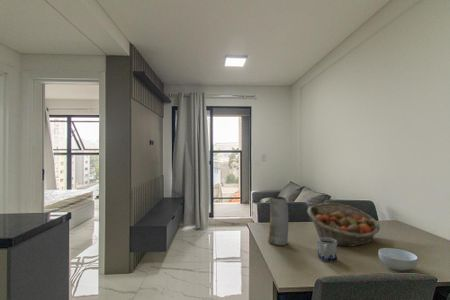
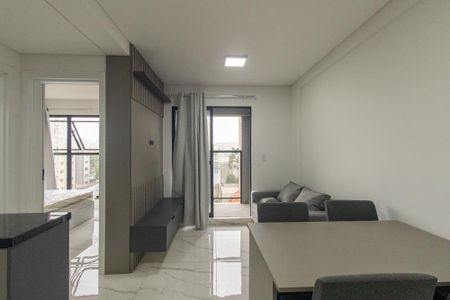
- vase [267,196,289,246]
- mug [317,238,338,263]
- fruit basket [306,202,381,248]
- cereal bowl [378,247,419,272]
